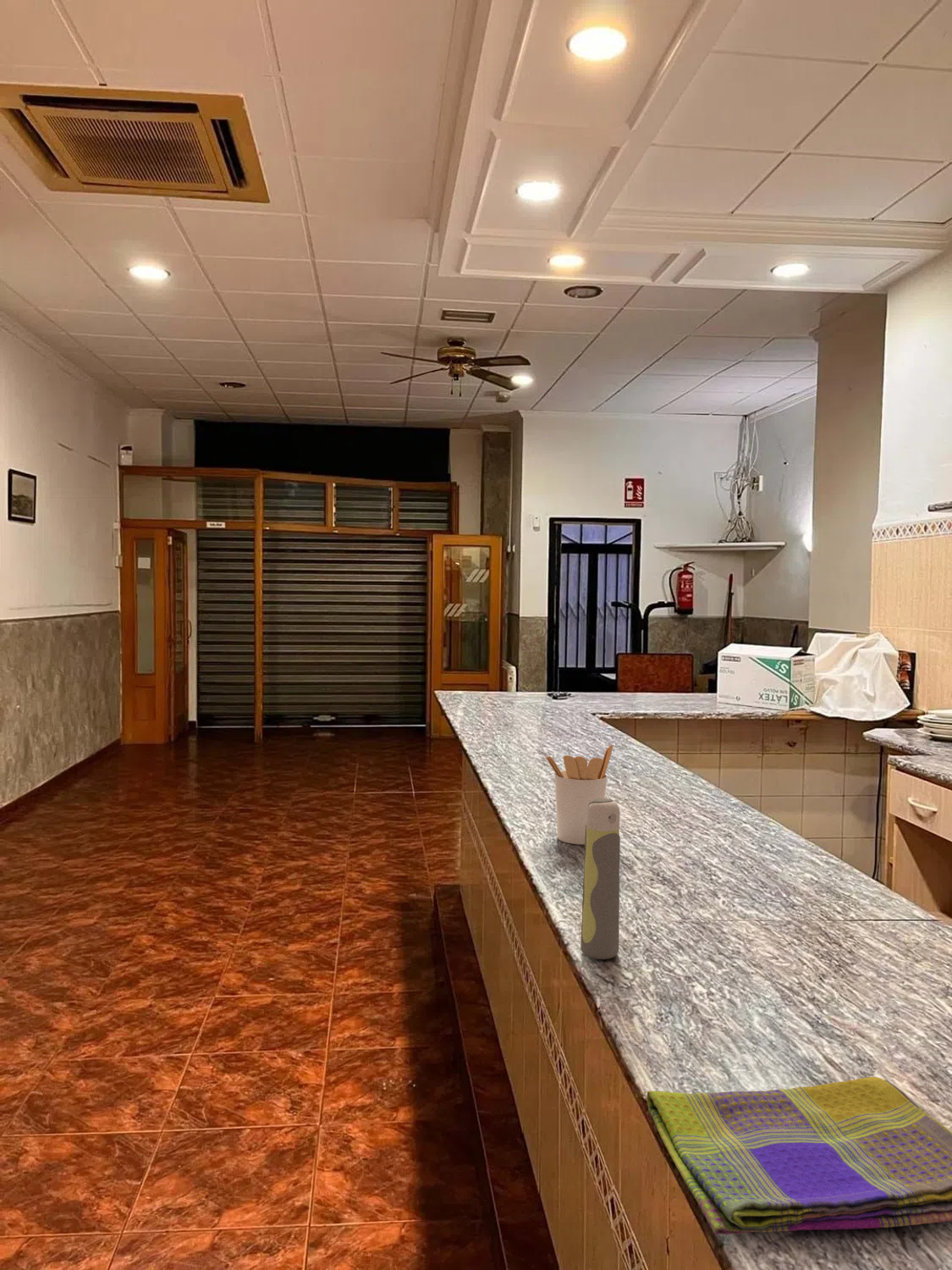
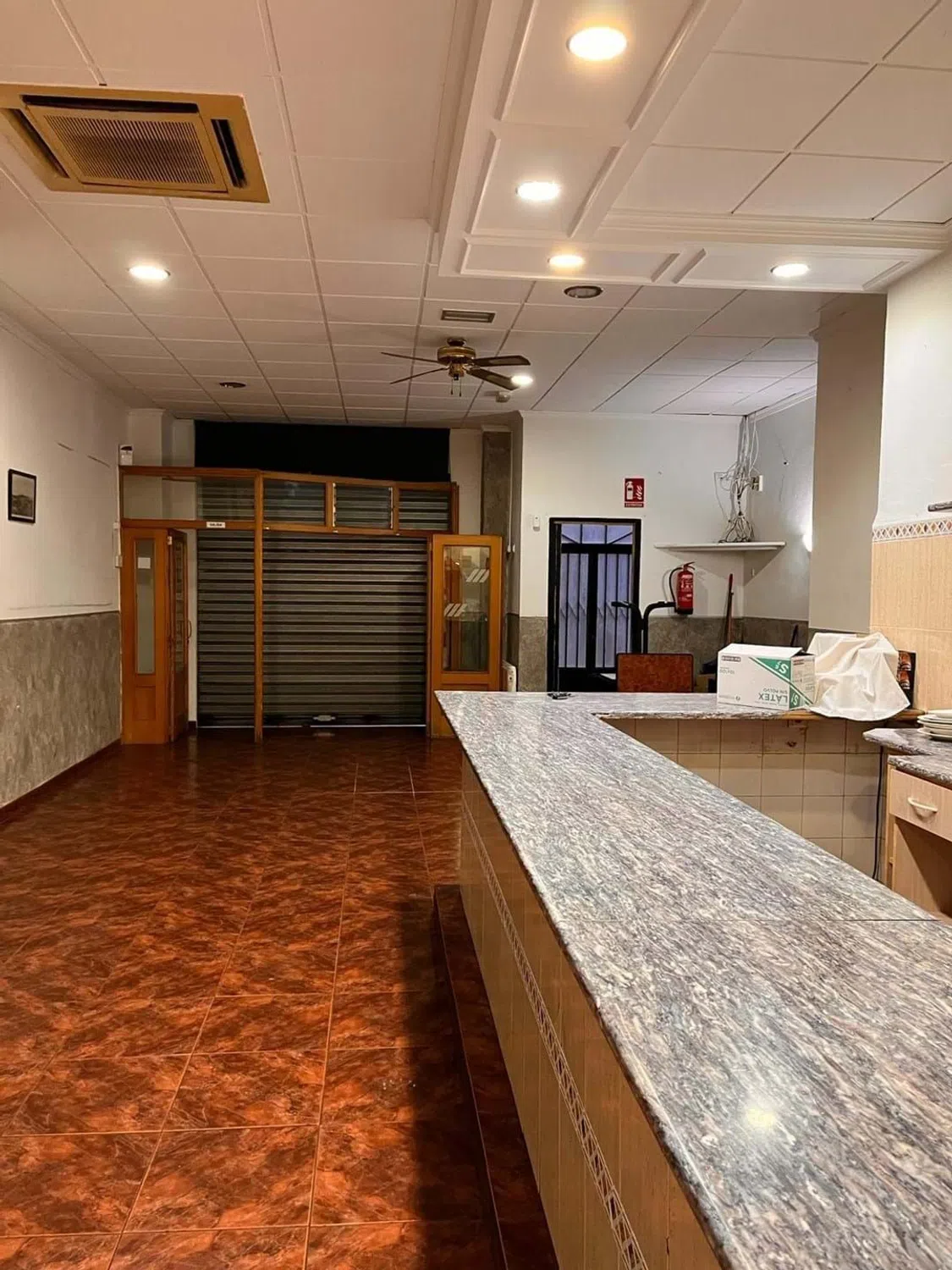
- spray bottle [580,798,621,960]
- utensil holder [544,744,614,846]
- dish towel [646,1076,952,1235]
